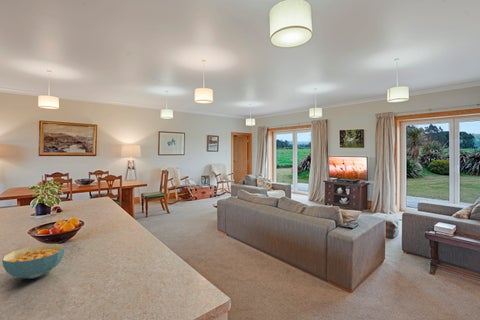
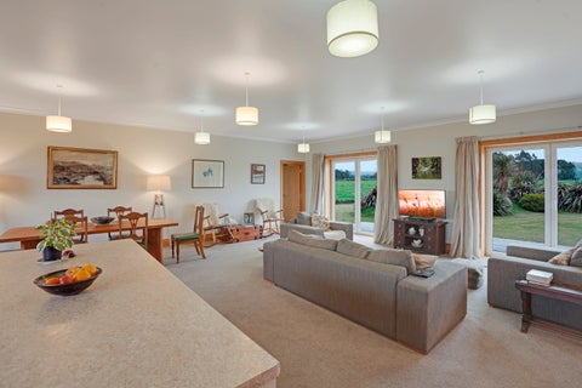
- cereal bowl [1,243,66,280]
